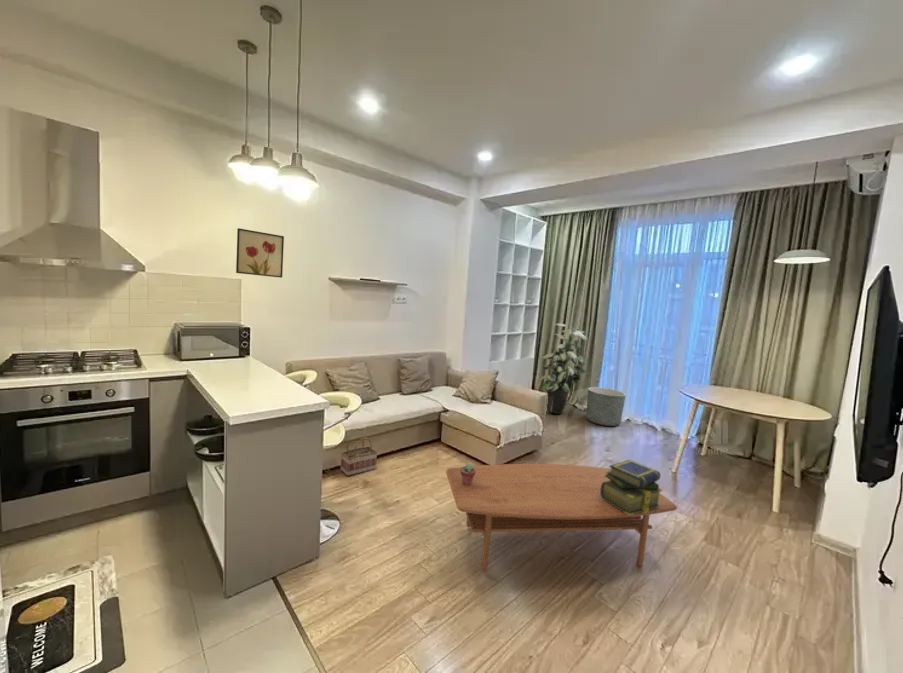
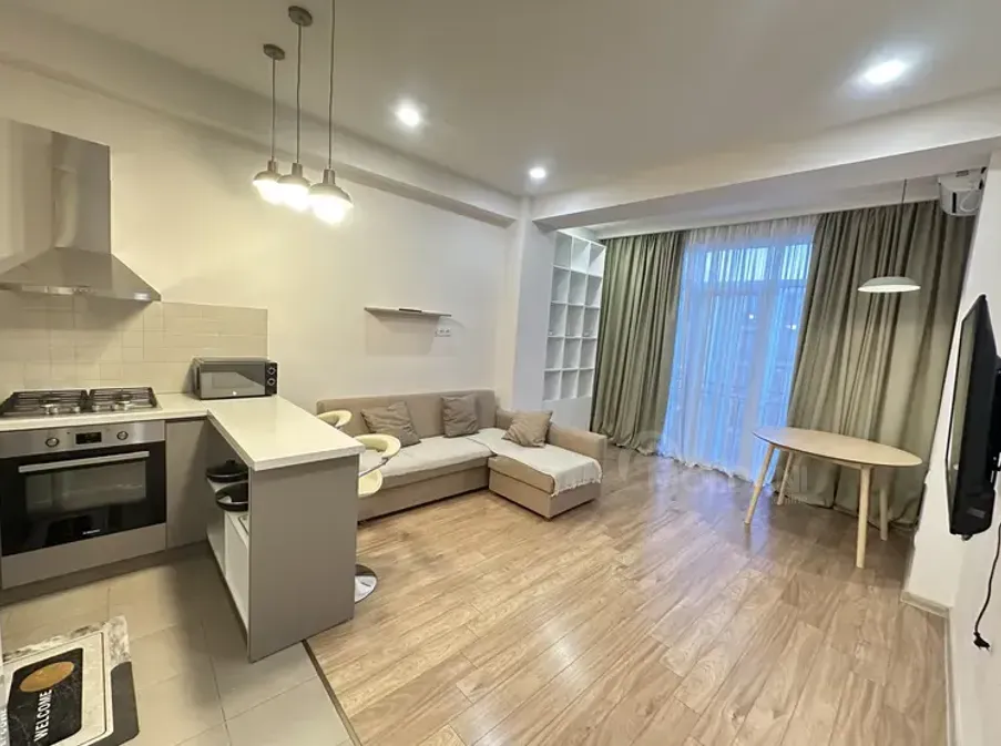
- stack of books [600,459,663,515]
- potted succulent [460,463,476,486]
- basket [340,437,378,477]
- wall art [235,227,285,279]
- indoor plant [538,322,590,415]
- planter [585,386,627,427]
- coffee table [445,463,678,573]
